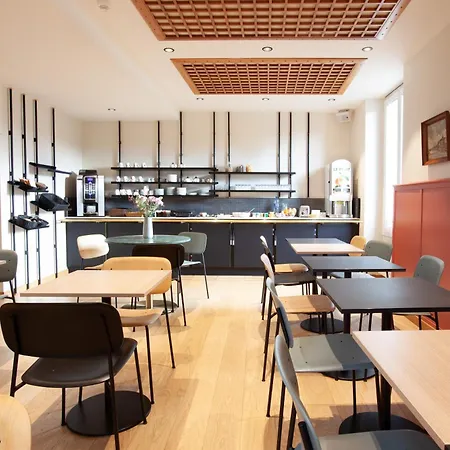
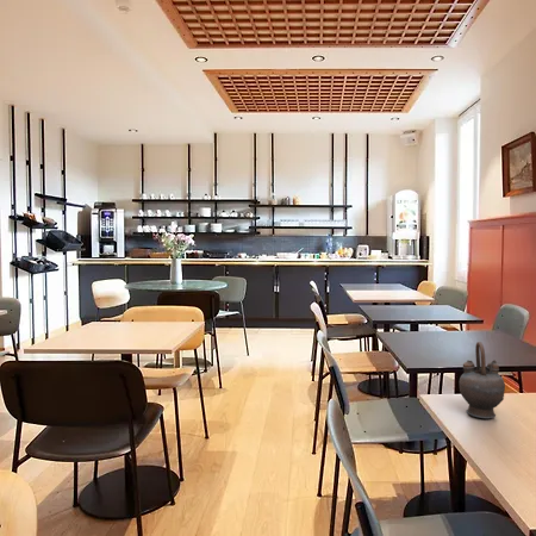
+ teapot [459,341,506,419]
